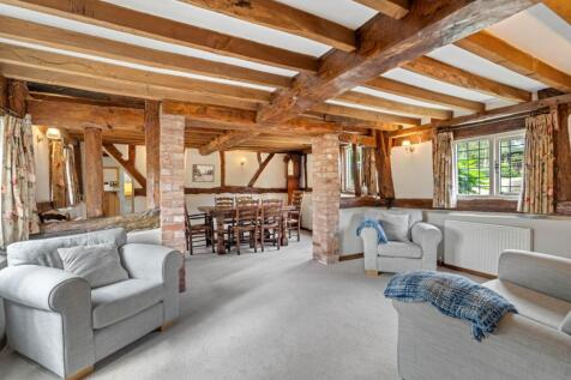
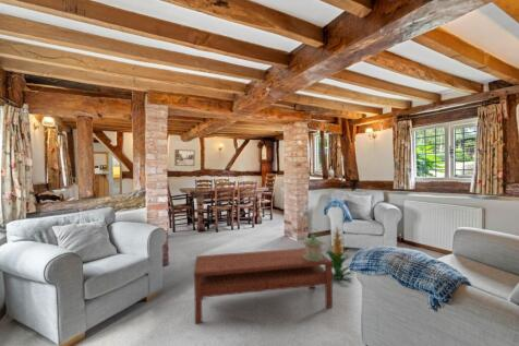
+ indoor plant [322,225,354,285]
+ coffee table [193,247,334,325]
+ lantern [301,227,327,262]
